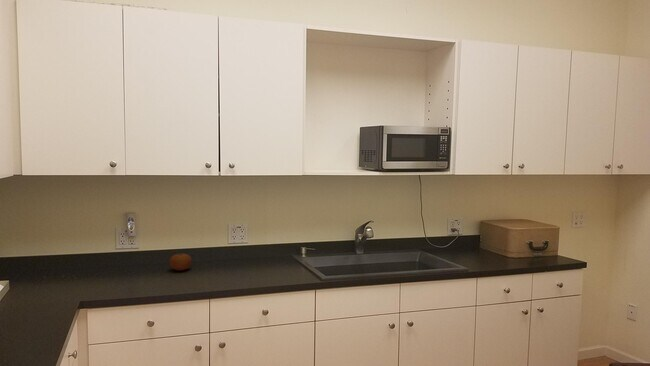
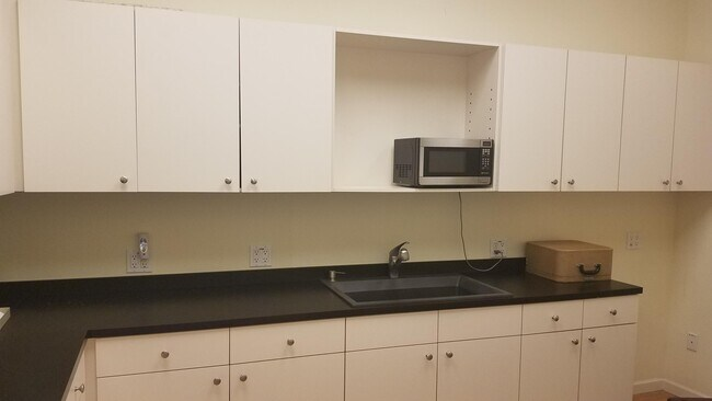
- fruit [169,253,192,272]
